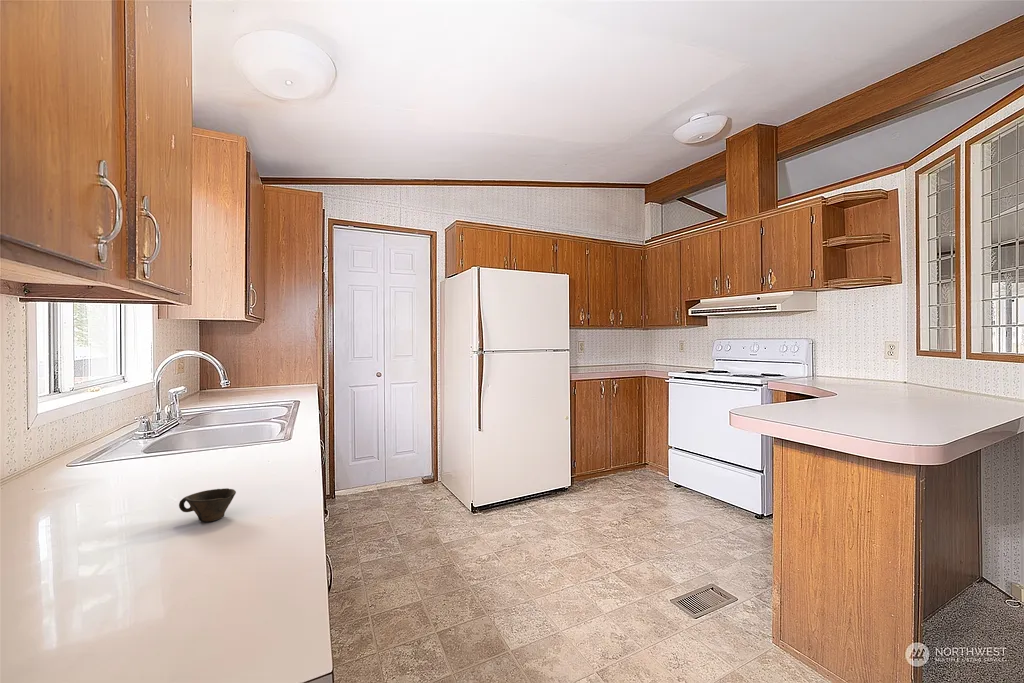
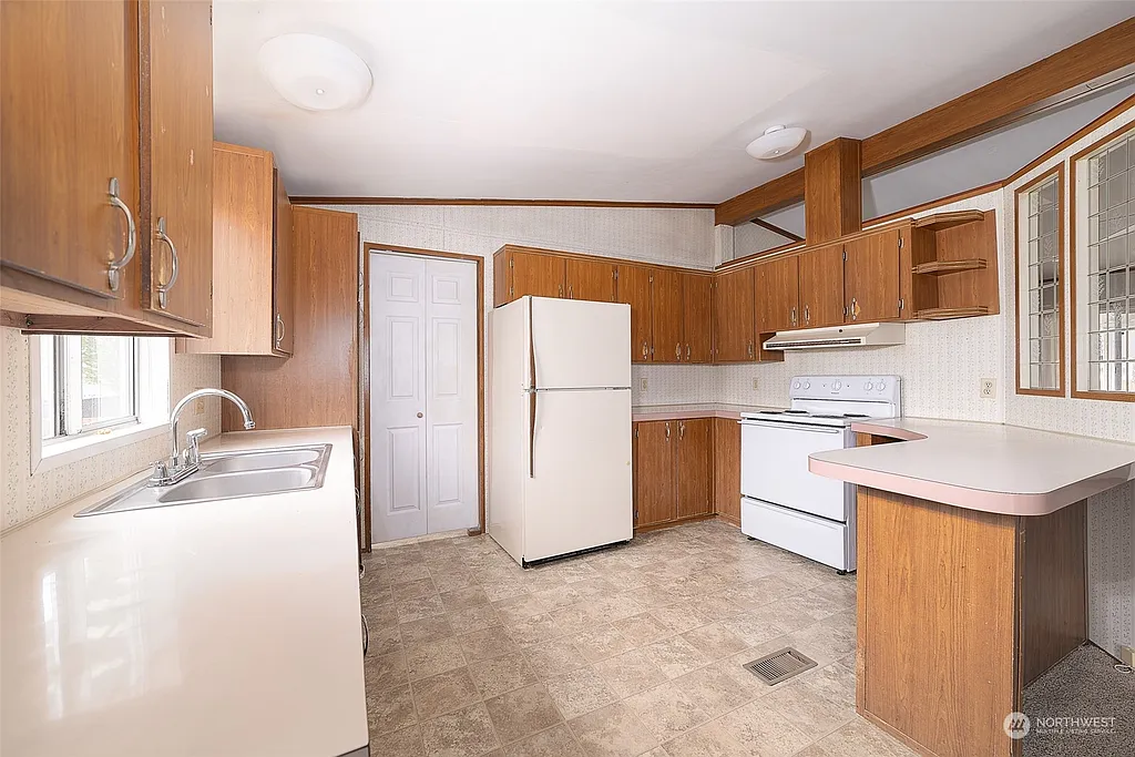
- cup [178,487,237,522]
